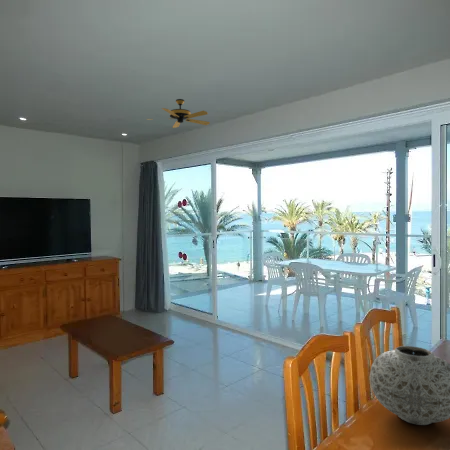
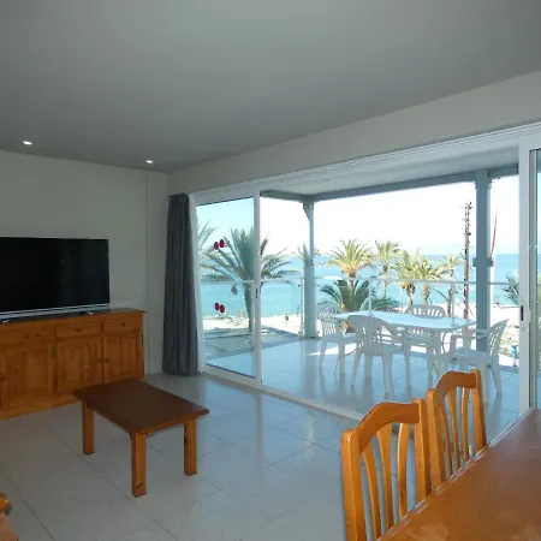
- vase [369,345,450,426]
- ceiling fan [146,98,211,134]
